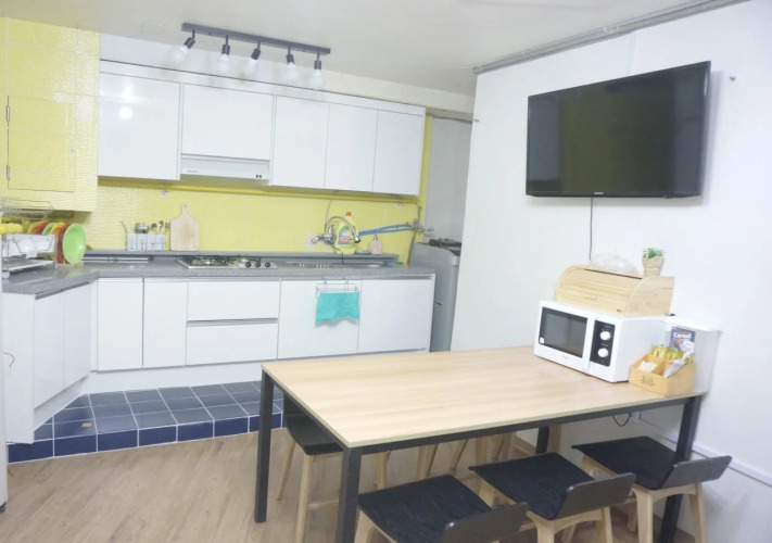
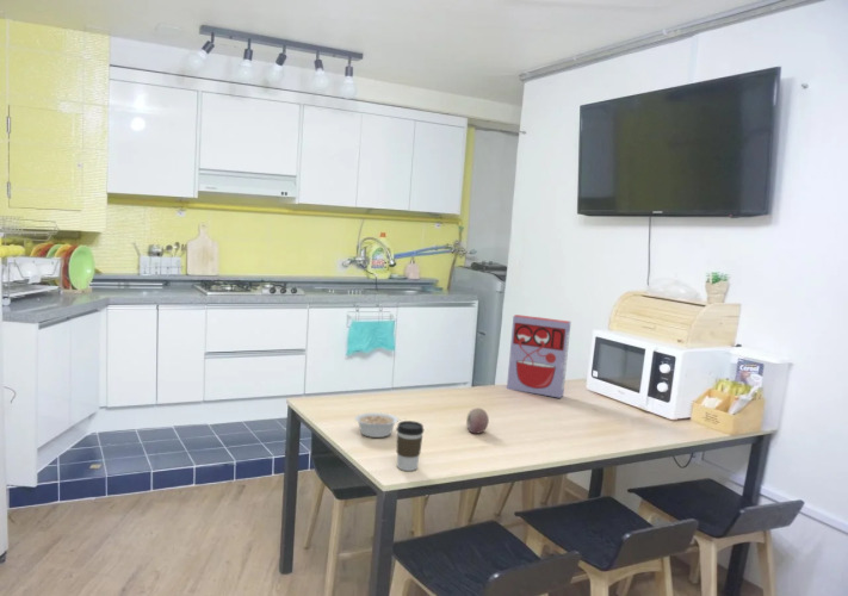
+ legume [354,411,408,439]
+ fruit [465,406,490,435]
+ cereal box [506,313,572,399]
+ coffee cup [395,420,425,472]
